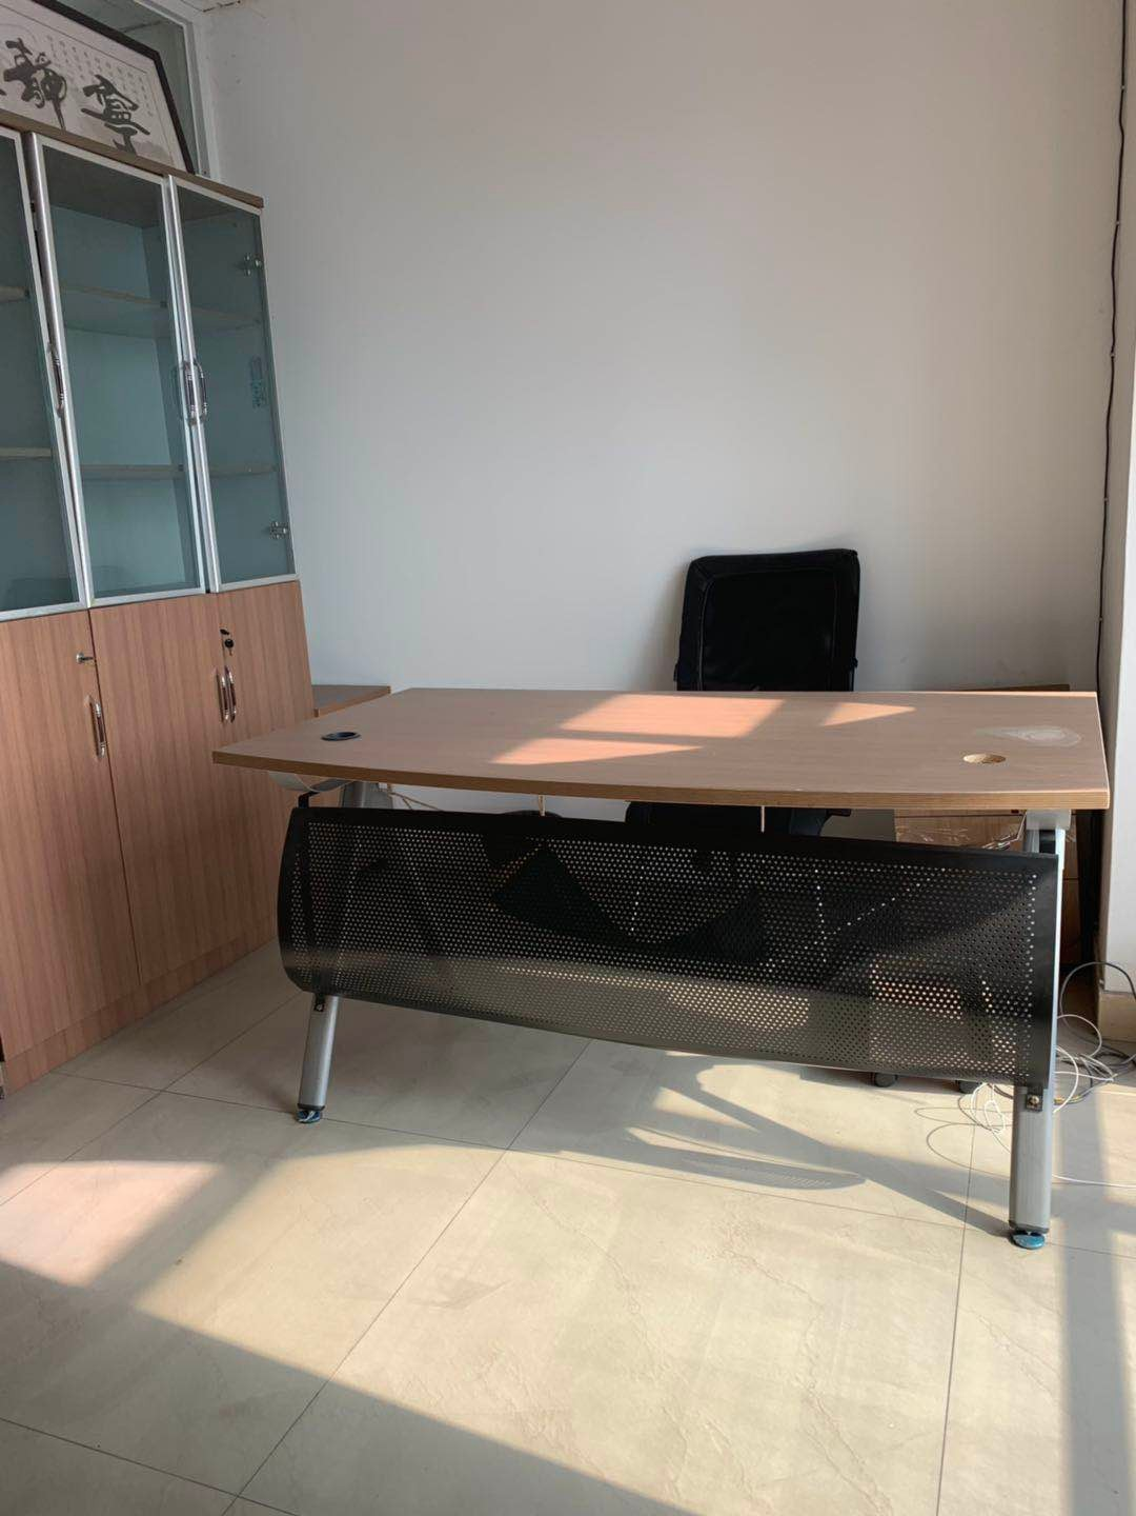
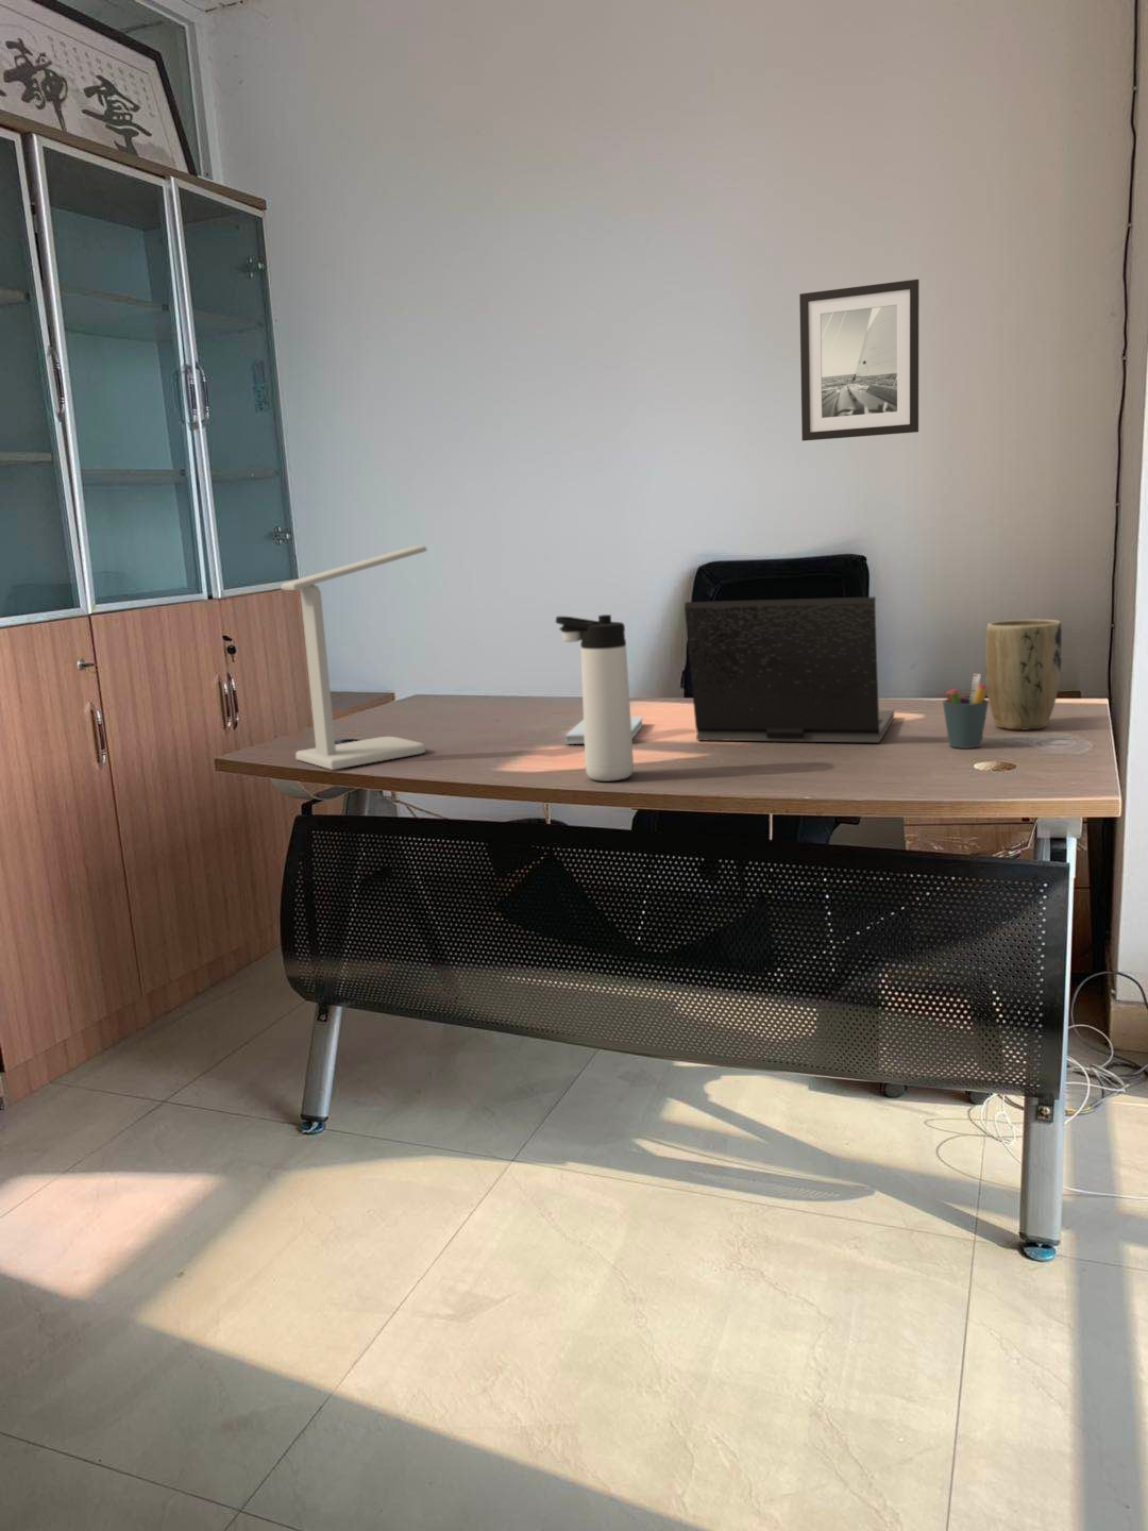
+ wall art [798,278,920,442]
+ plant pot [984,618,1062,731]
+ laptop [684,596,896,743]
+ desk lamp [280,545,428,770]
+ notepad [564,716,644,745]
+ thermos bottle [555,614,634,781]
+ pen holder [942,673,990,750]
